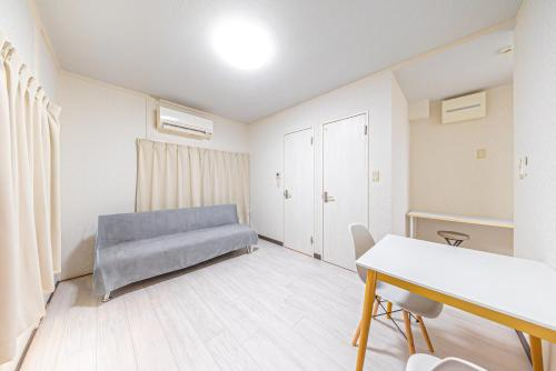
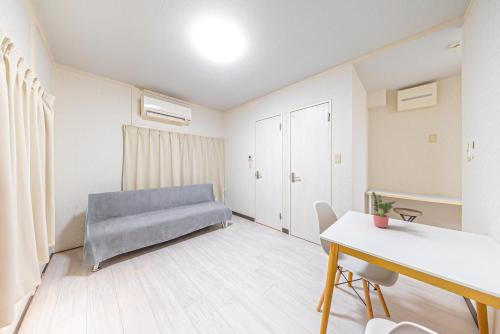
+ potted plant [371,191,396,229]
